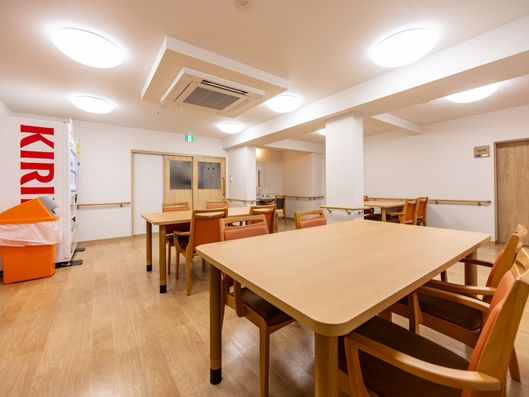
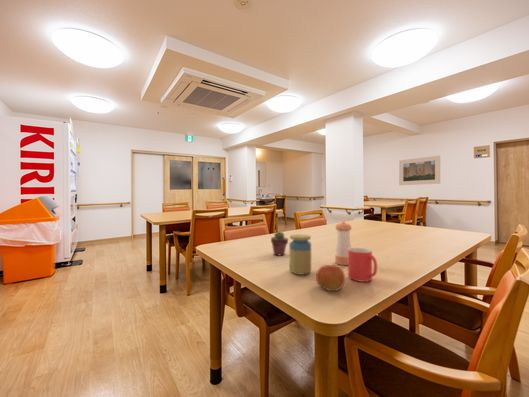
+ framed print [398,155,441,186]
+ potted succulent [270,230,289,256]
+ mug [347,247,378,283]
+ pepper shaker [334,220,352,266]
+ jar [289,233,312,276]
+ apple [315,264,346,292]
